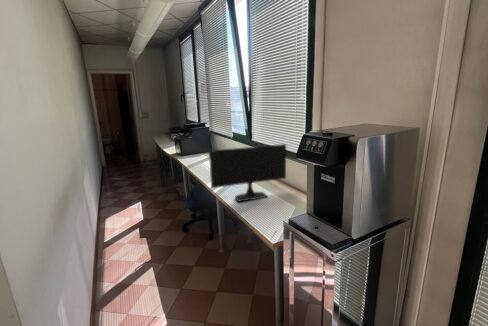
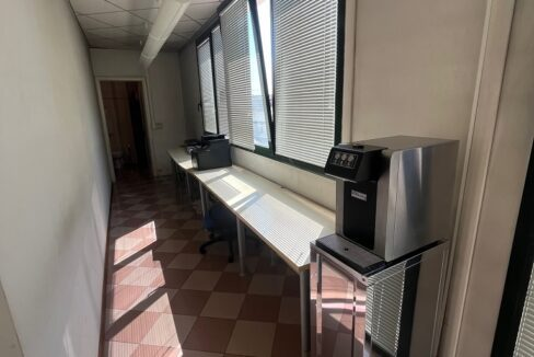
- computer monitor [208,143,287,203]
